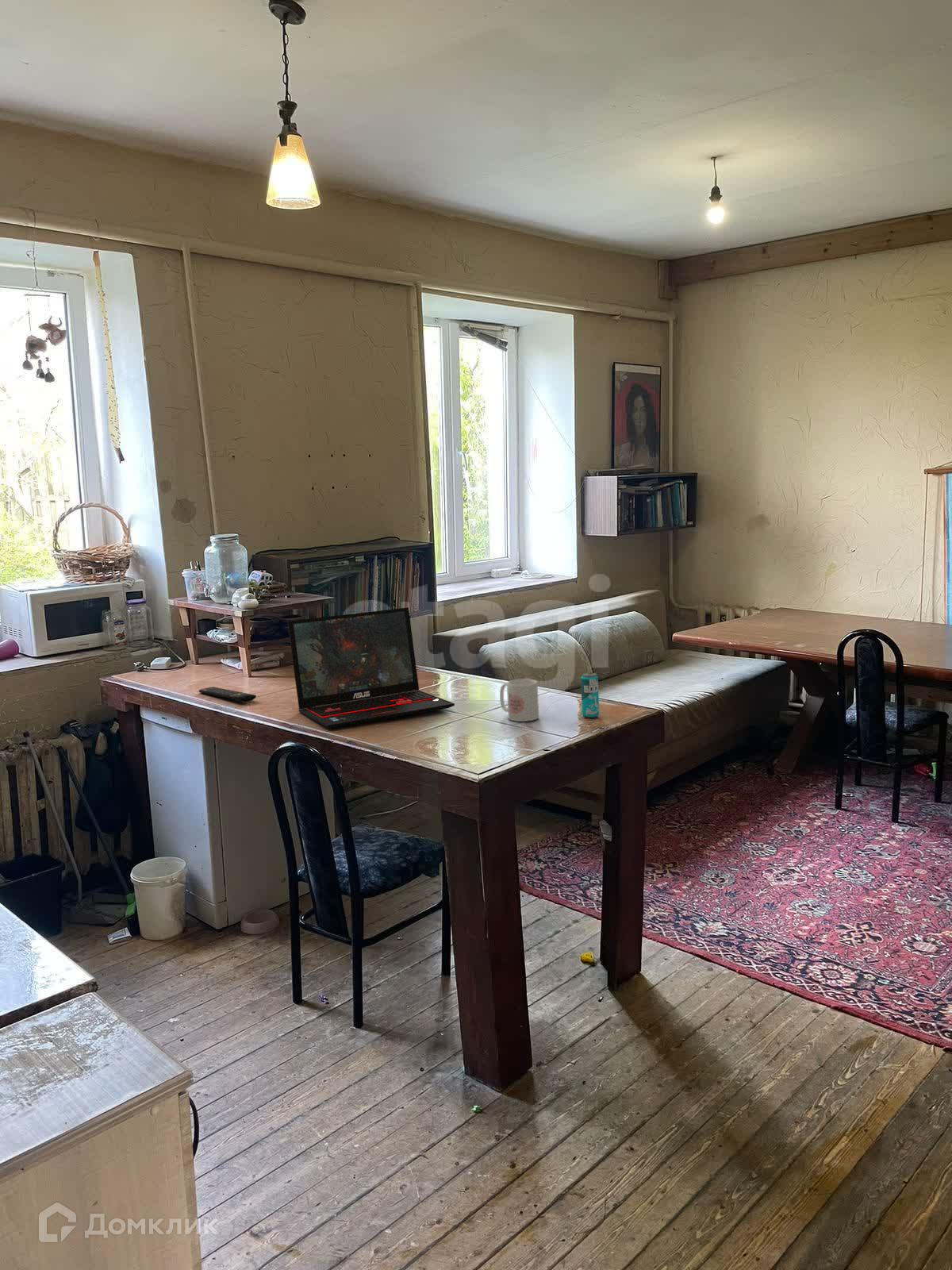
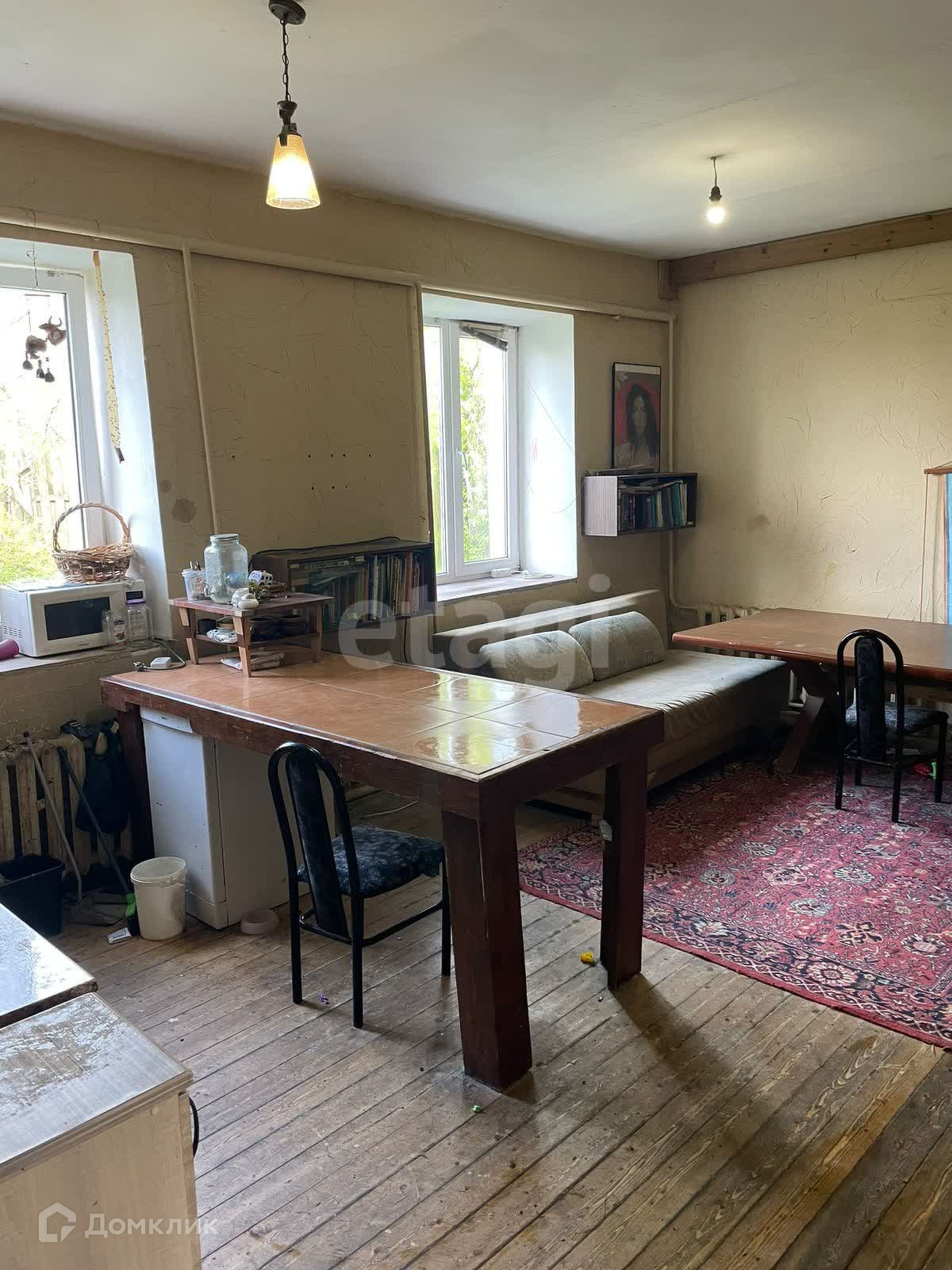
- laptop [287,606,455,729]
- mug [499,678,539,722]
- remote control [198,686,257,702]
- beverage can [580,672,600,718]
